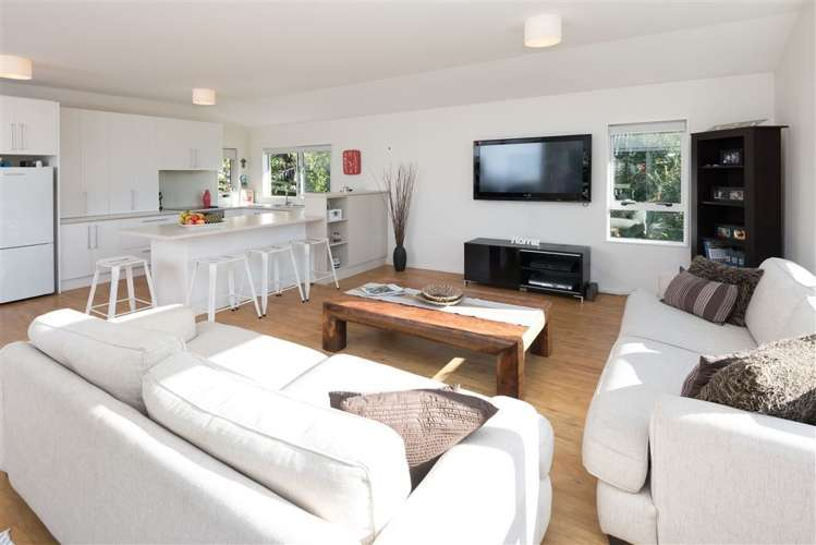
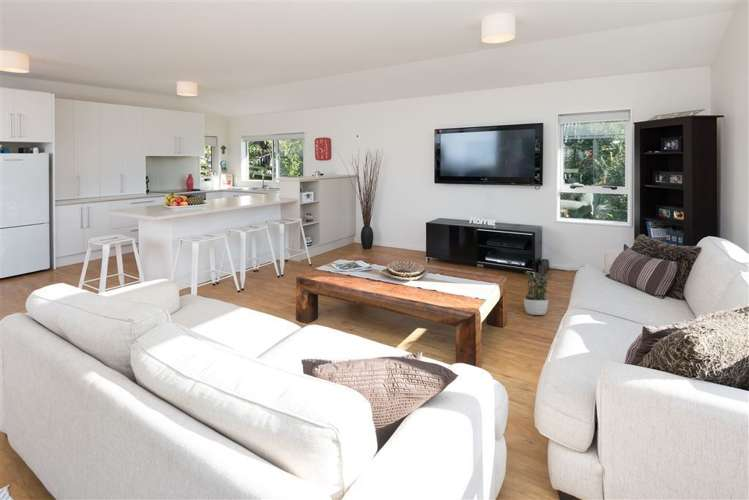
+ potted plant [523,268,552,316]
